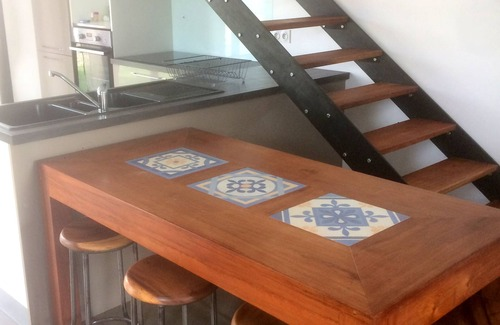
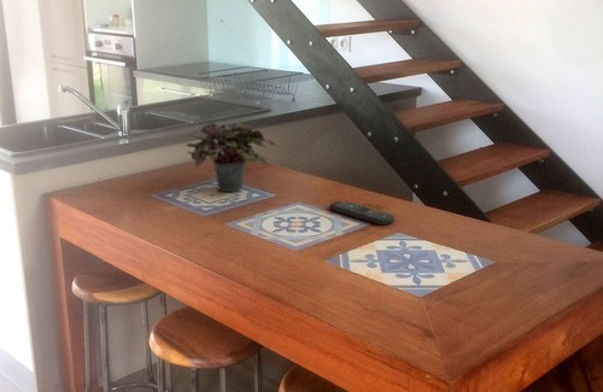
+ remote control [328,199,396,226]
+ potted plant [185,122,281,193]
